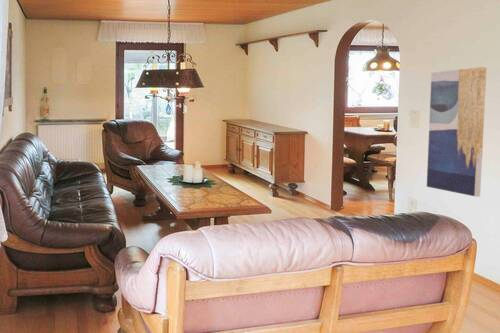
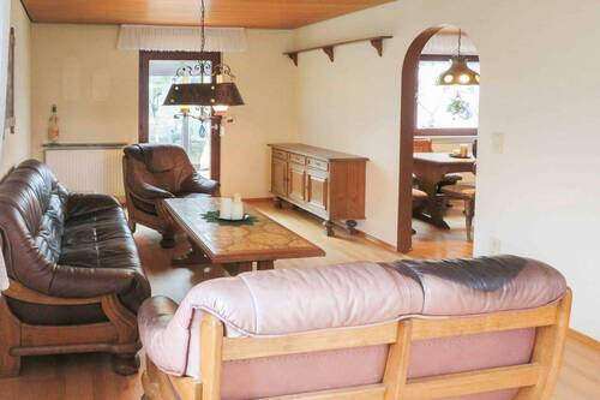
- wall art [426,66,488,198]
